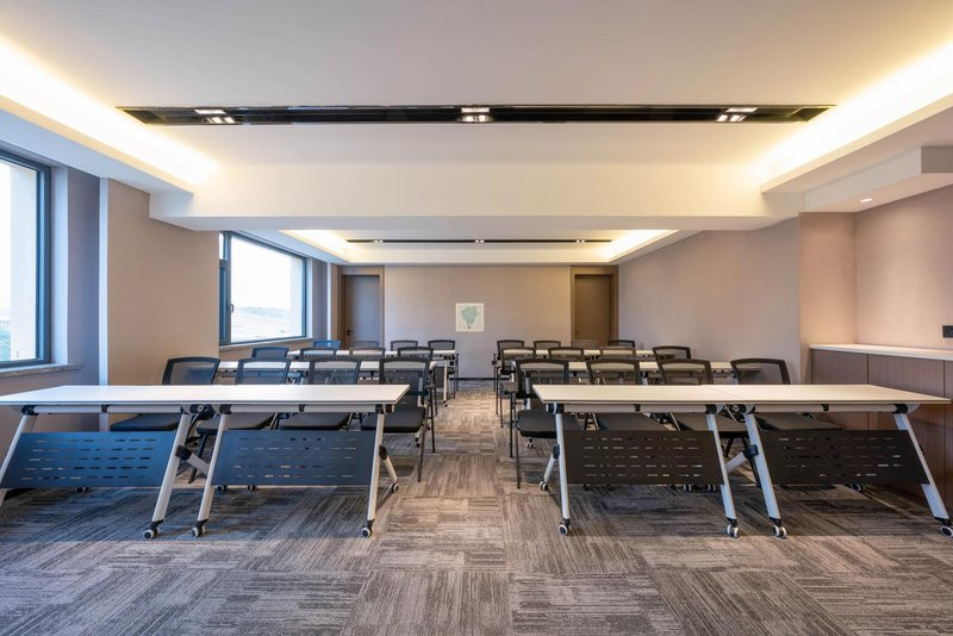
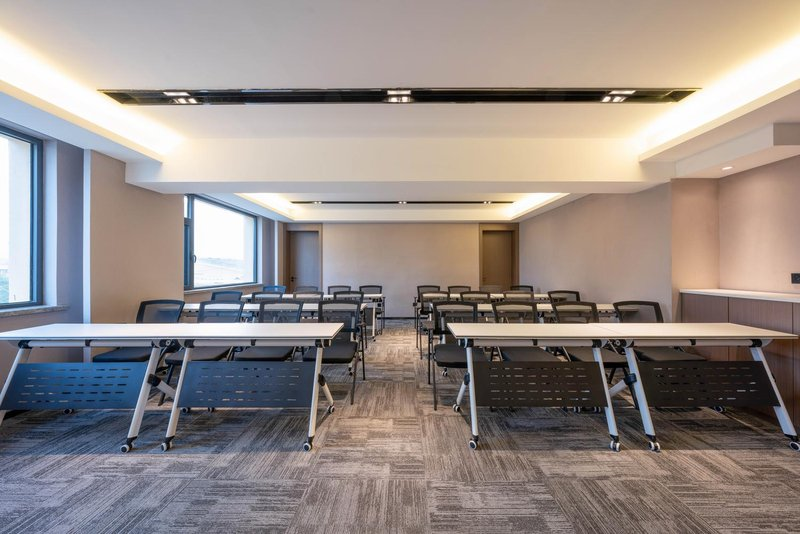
- wall art [455,303,485,332]
